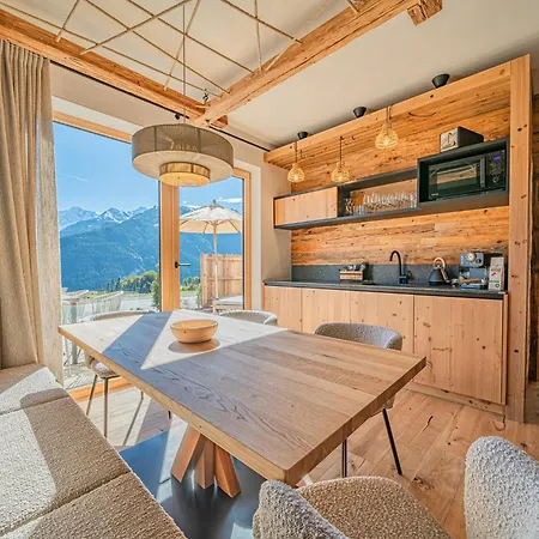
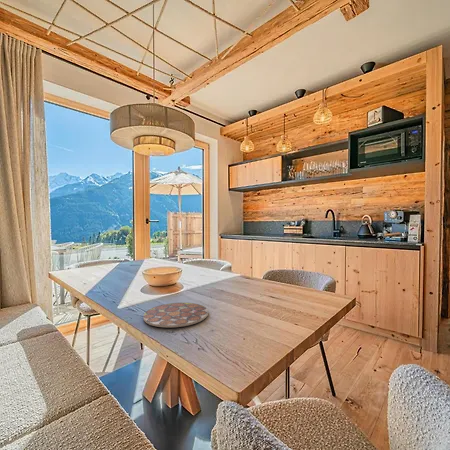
+ plate [142,302,209,328]
